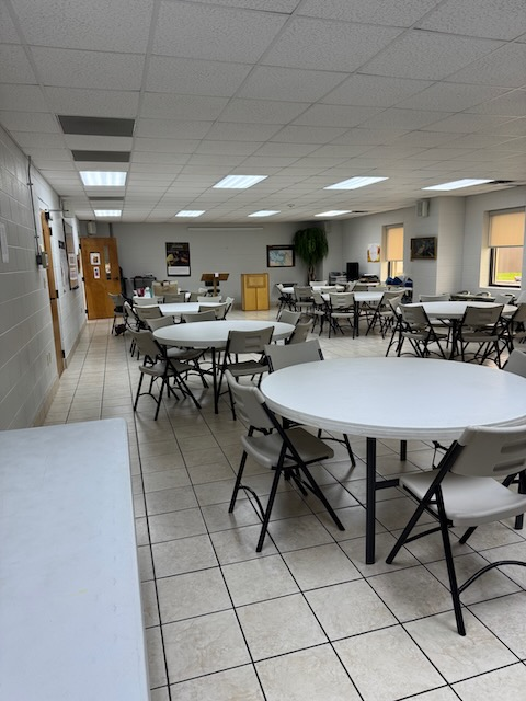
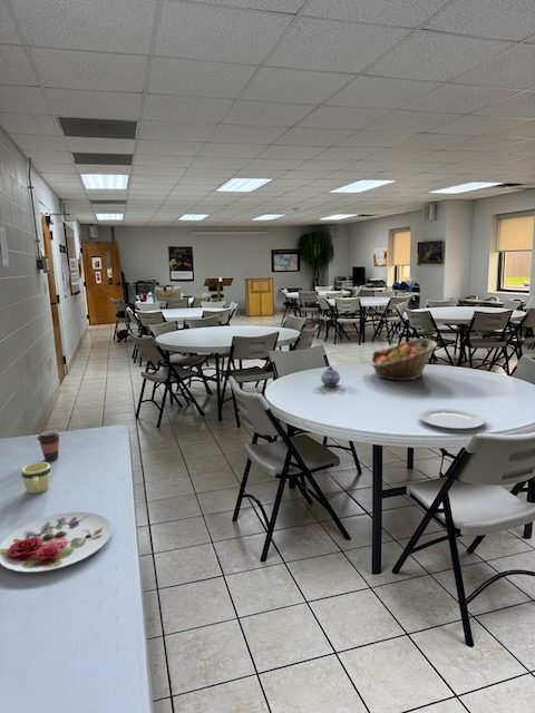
+ coffee cup [37,429,61,462]
+ plate [0,511,113,573]
+ teapot [320,365,341,388]
+ mug [20,461,52,495]
+ fruit basket [369,338,438,382]
+ plate [418,408,486,430]
